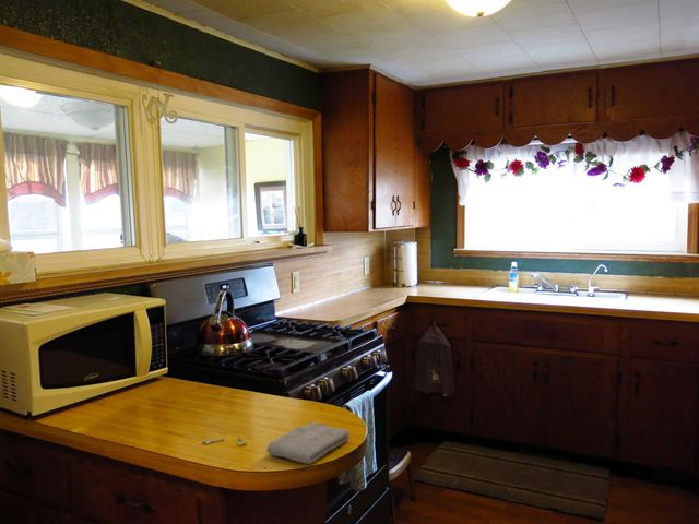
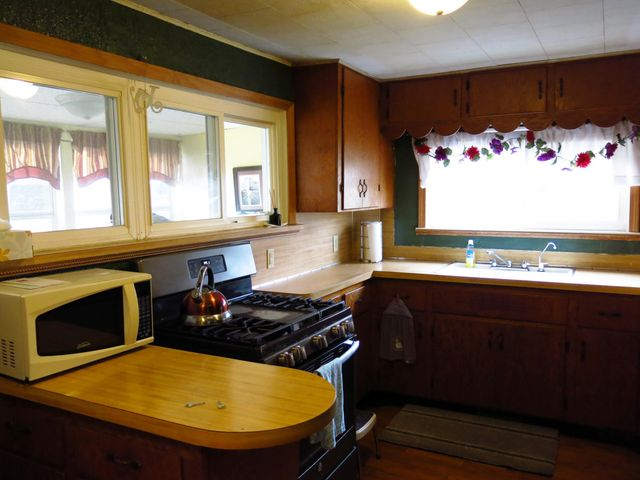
- washcloth [265,421,351,465]
